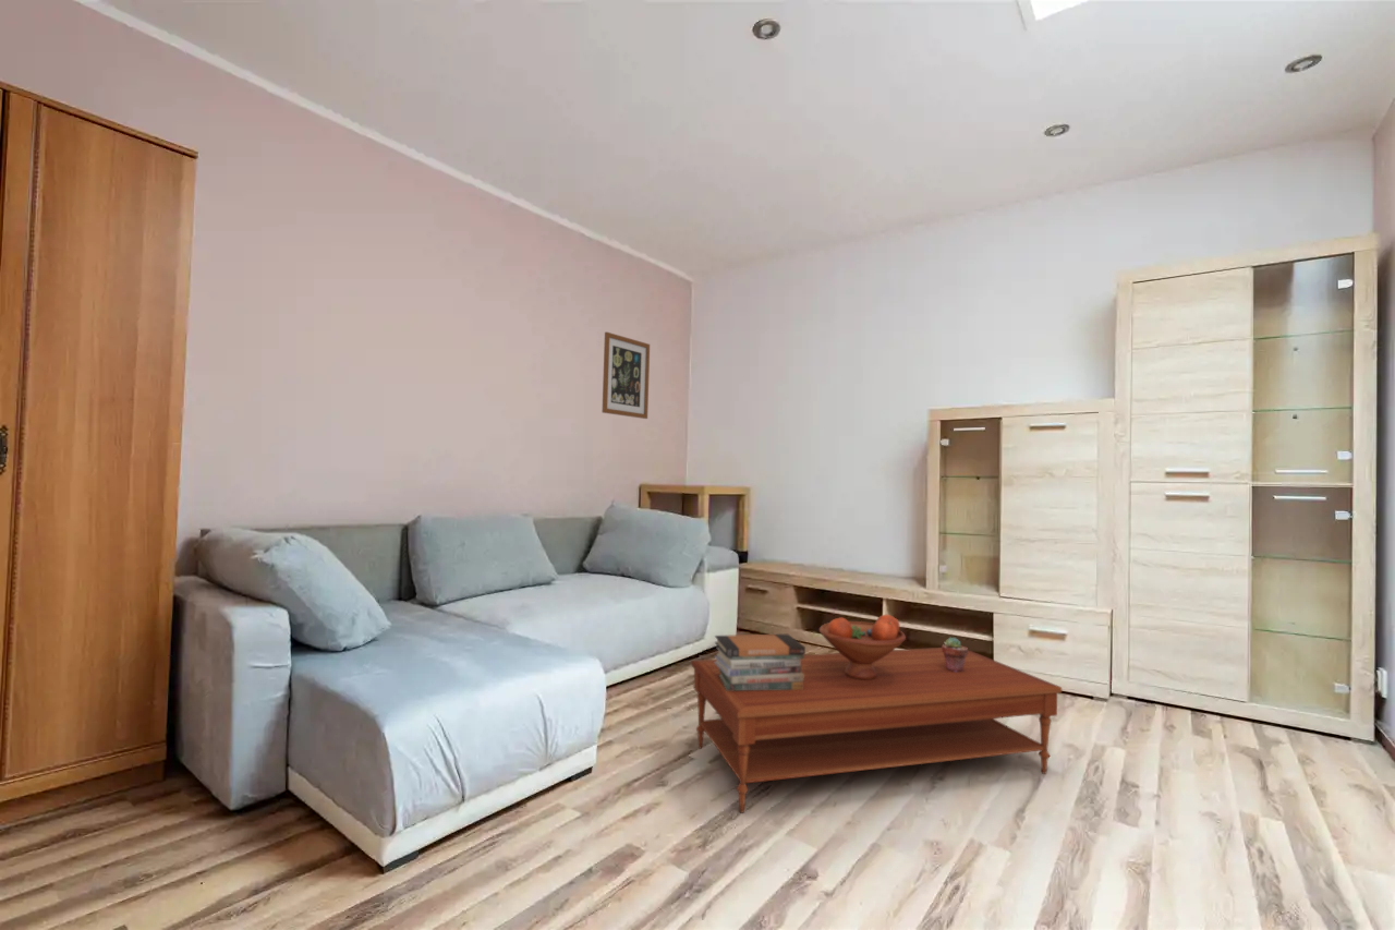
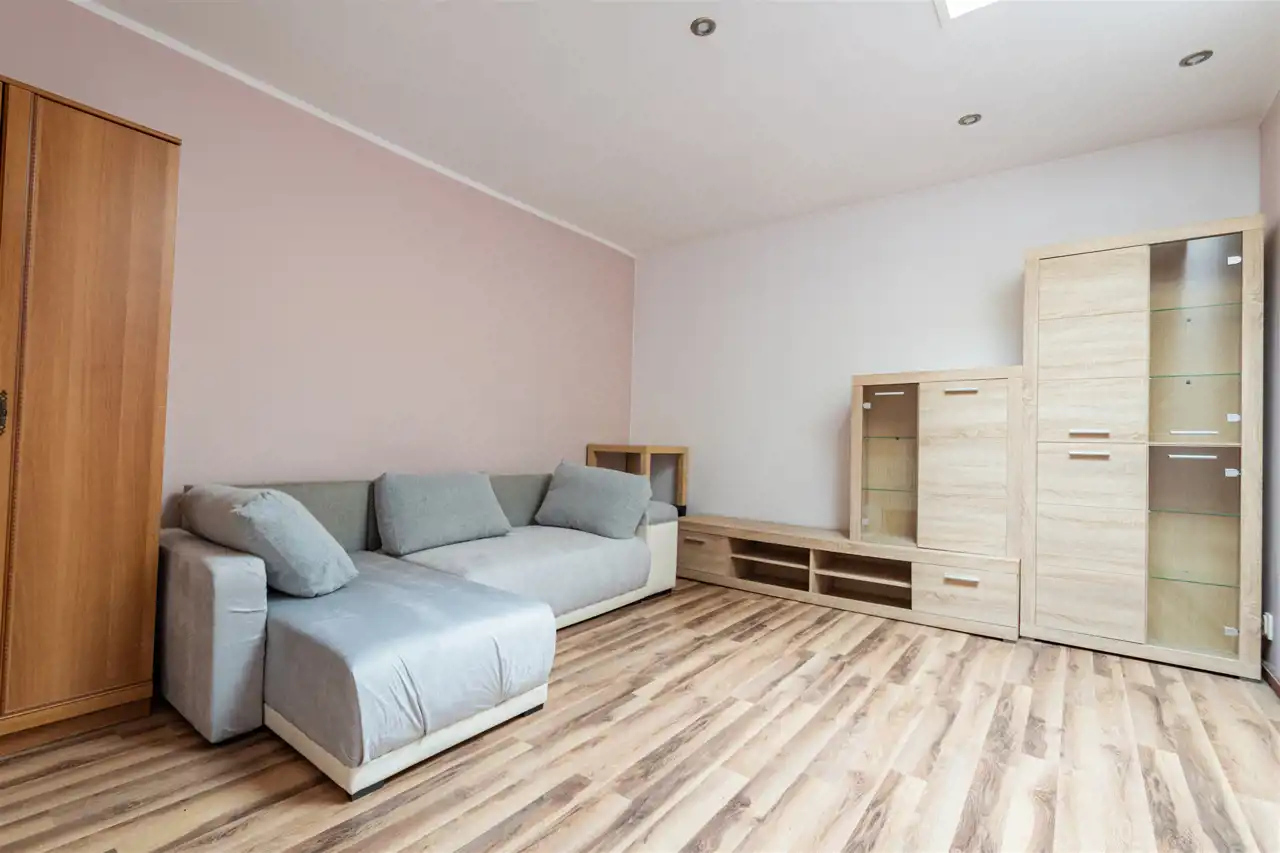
- fruit bowl [818,614,907,679]
- book stack [713,633,806,691]
- coffee table [690,647,1063,814]
- potted succulent [941,637,969,672]
- wall art [602,330,651,420]
